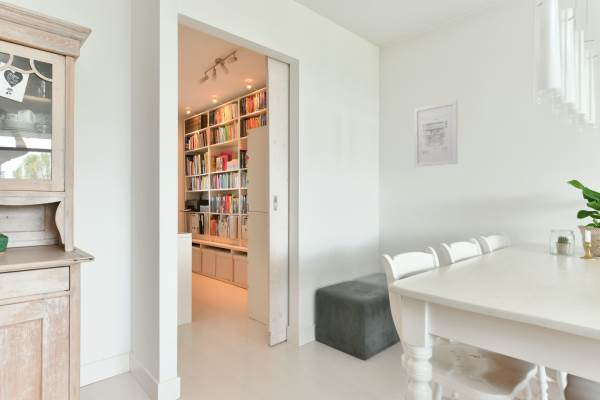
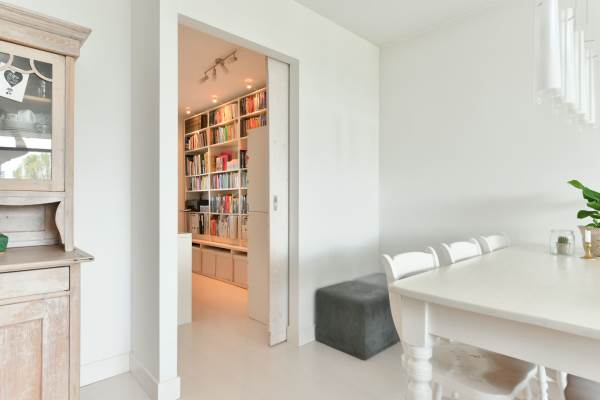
- wall art [413,99,458,168]
